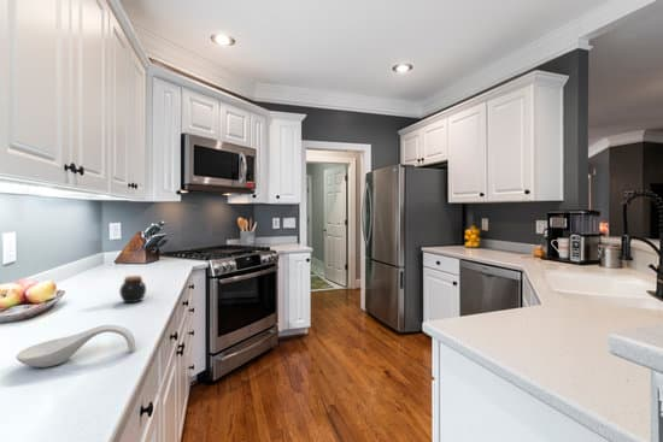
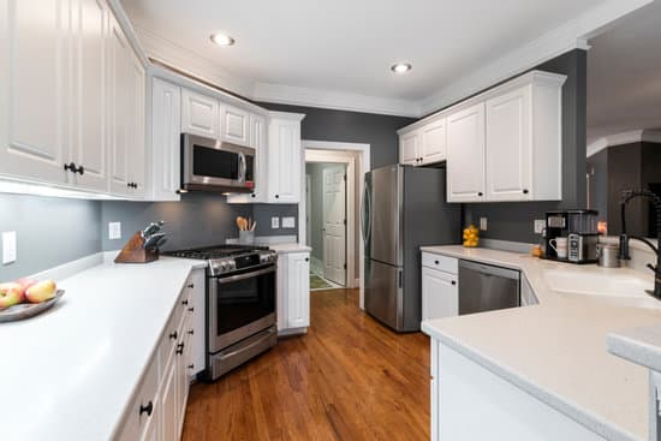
- jar [118,275,147,303]
- spoon rest [14,324,136,369]
